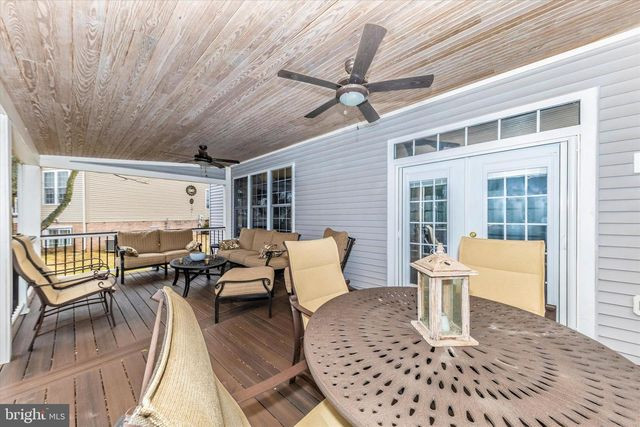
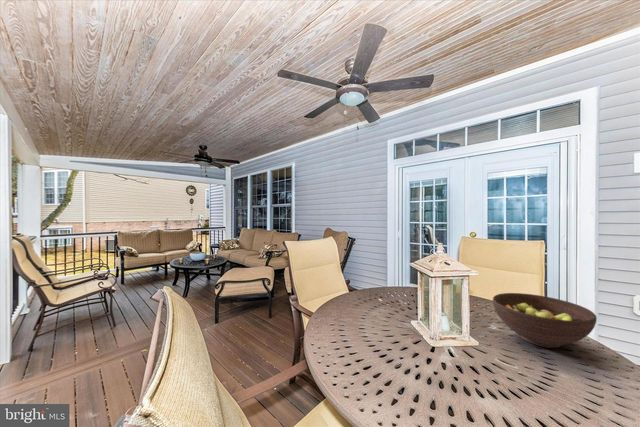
+ fruit bowl [492,292,598,349]
